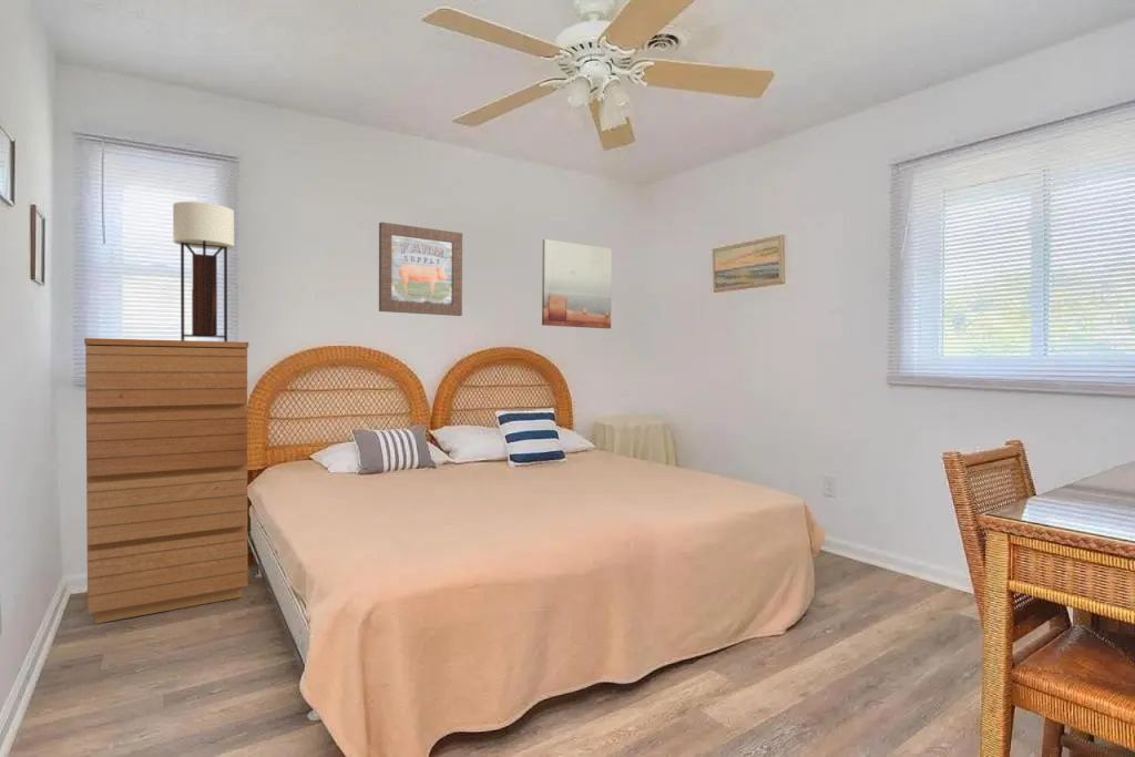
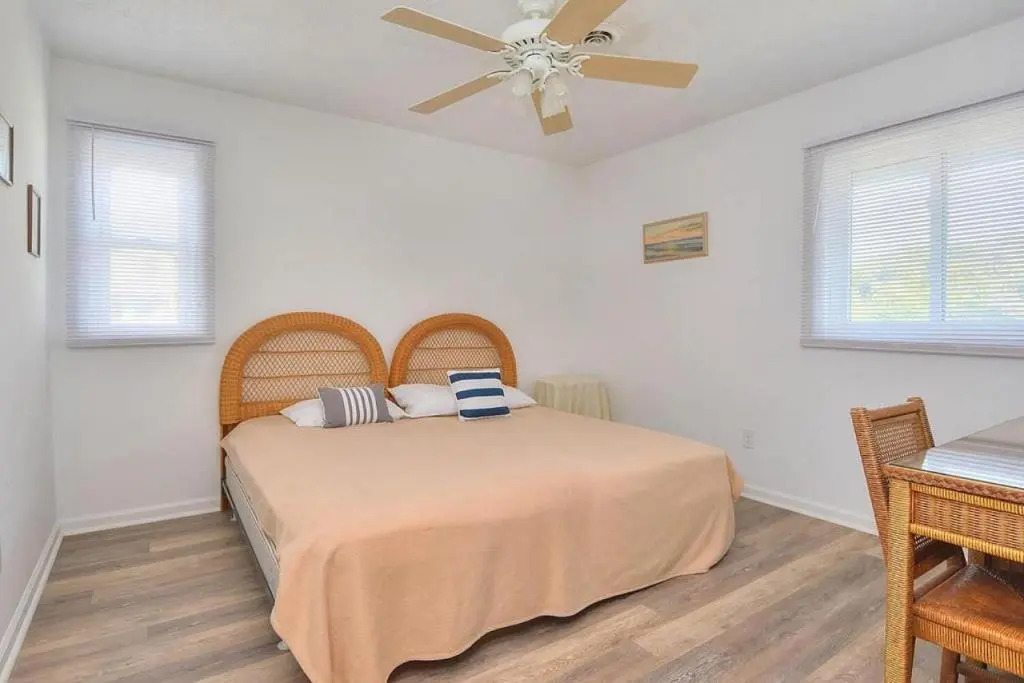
- dresser [83,337,249,624]
- wall art [541,238,613,329]
- wall art [378,221,463,317]
- wall sconce [172,201,235,341]
